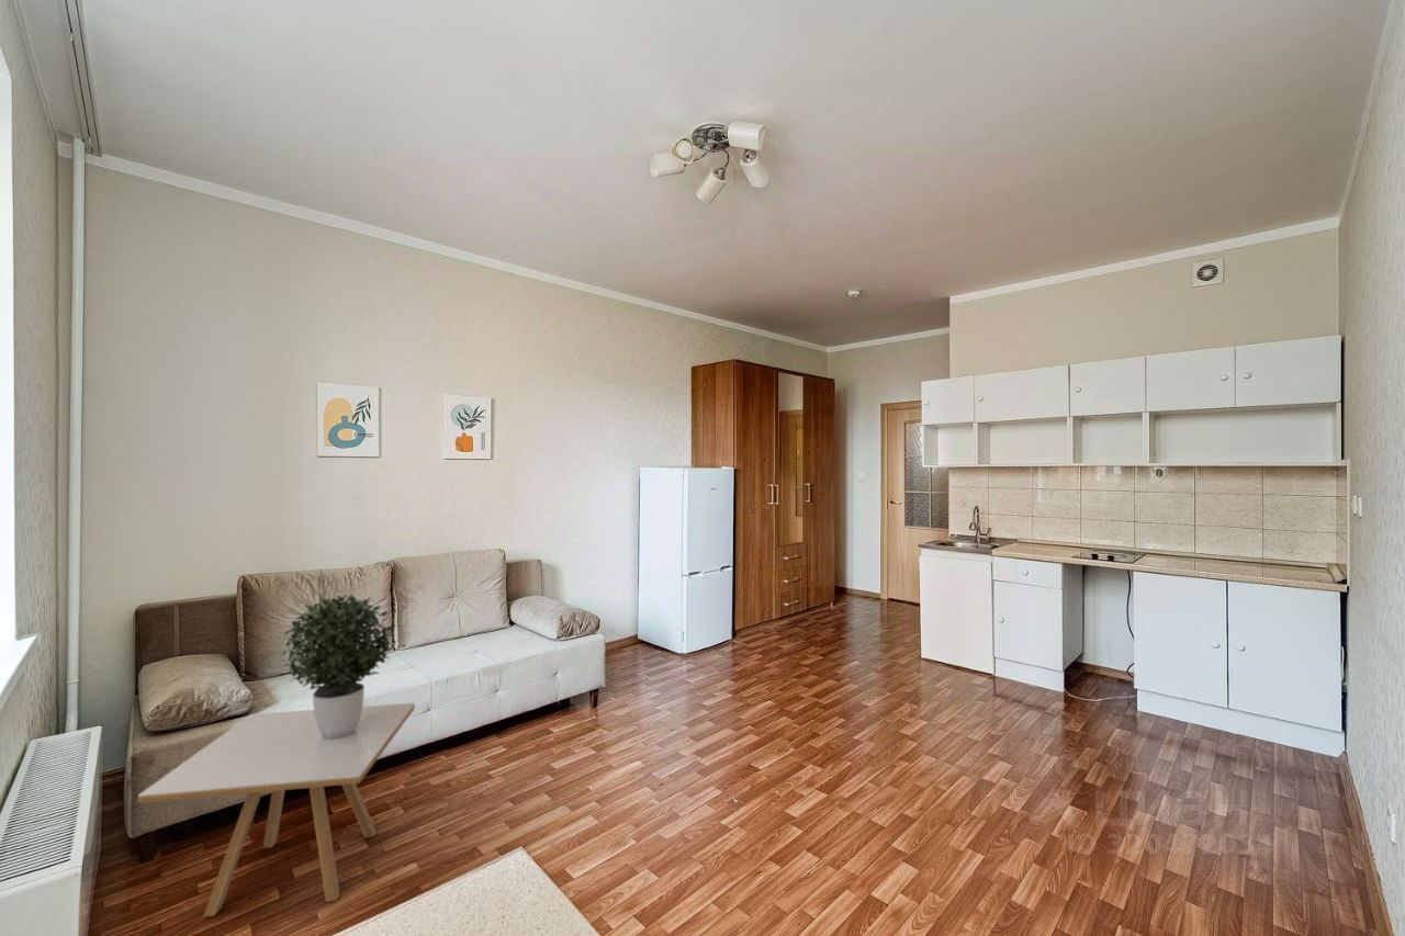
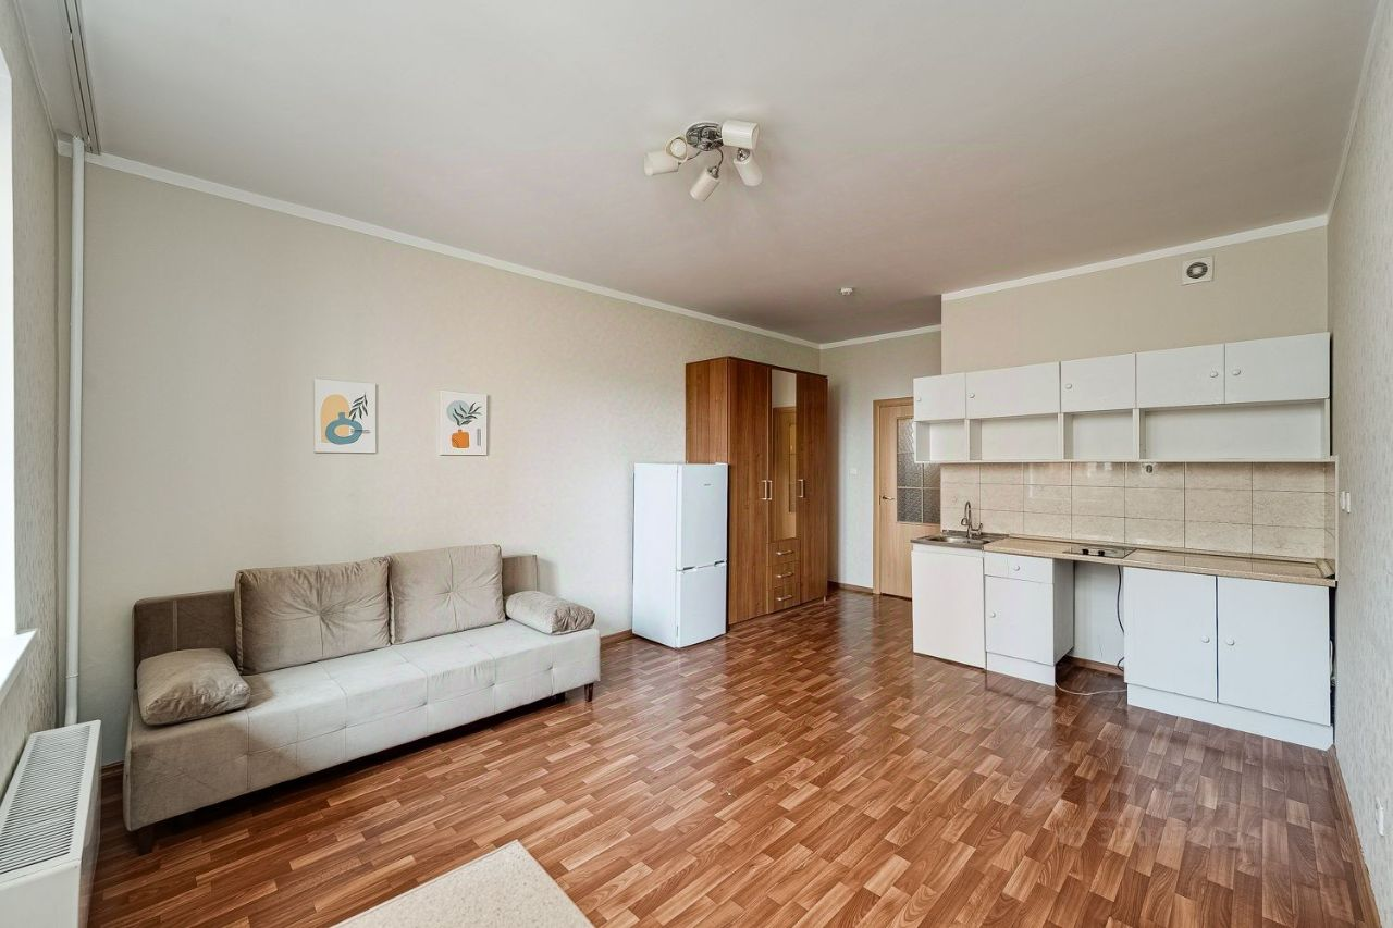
- side table [137,702,416,918]
- potted plant [278,593,395,740]
